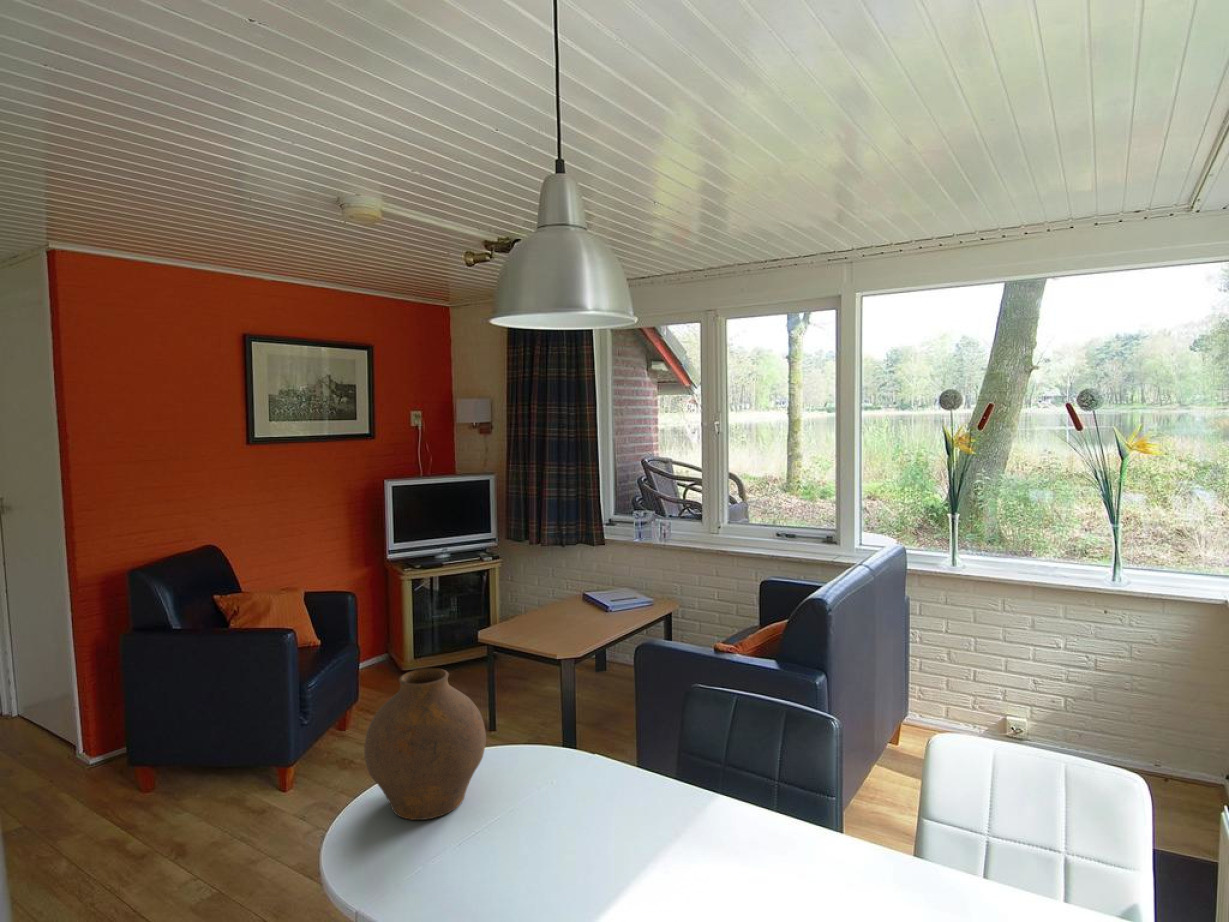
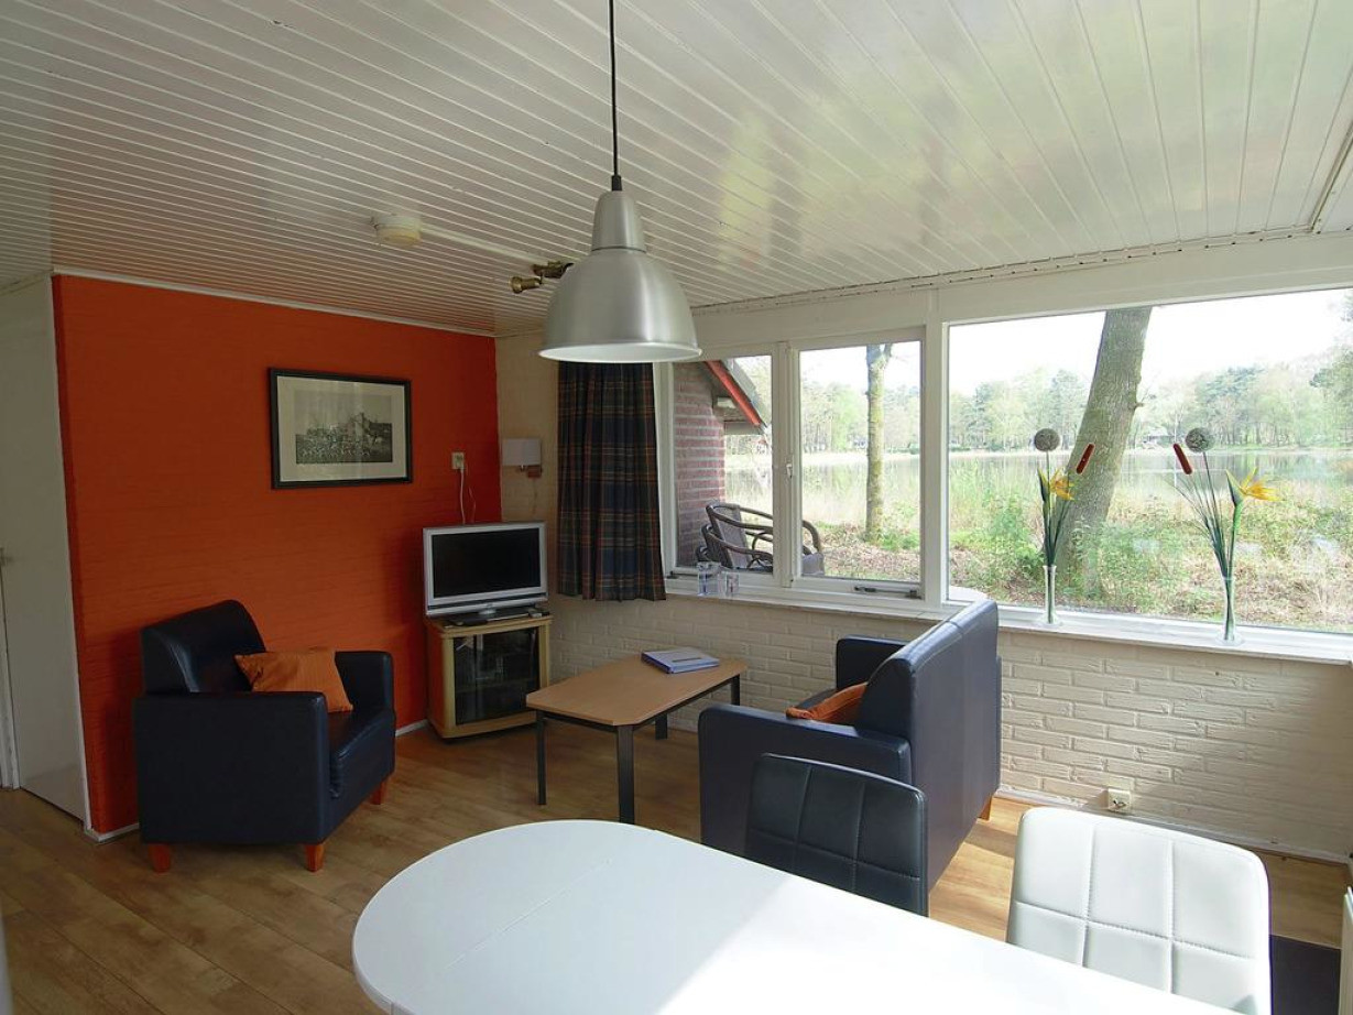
- vase [363,667,487,821]
